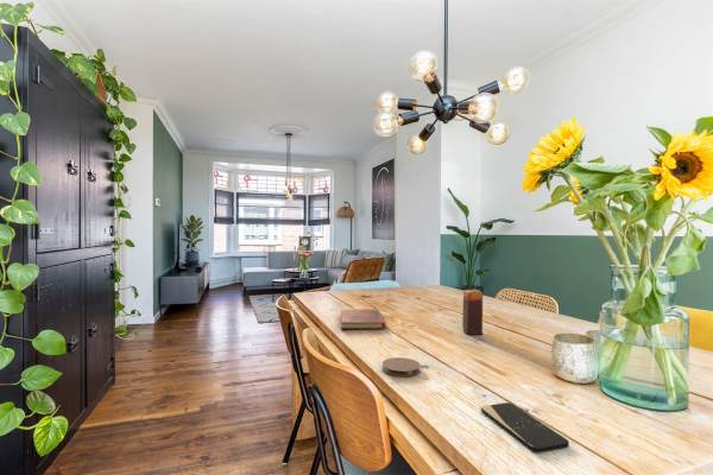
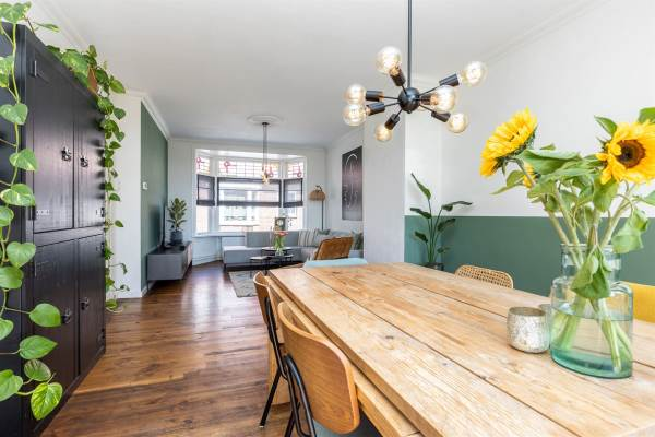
- coaster [381,356,422,378]
- smartphone [480,401,570,454]
- diary [340,308,387,330]
- candle [461,289,484,336]
